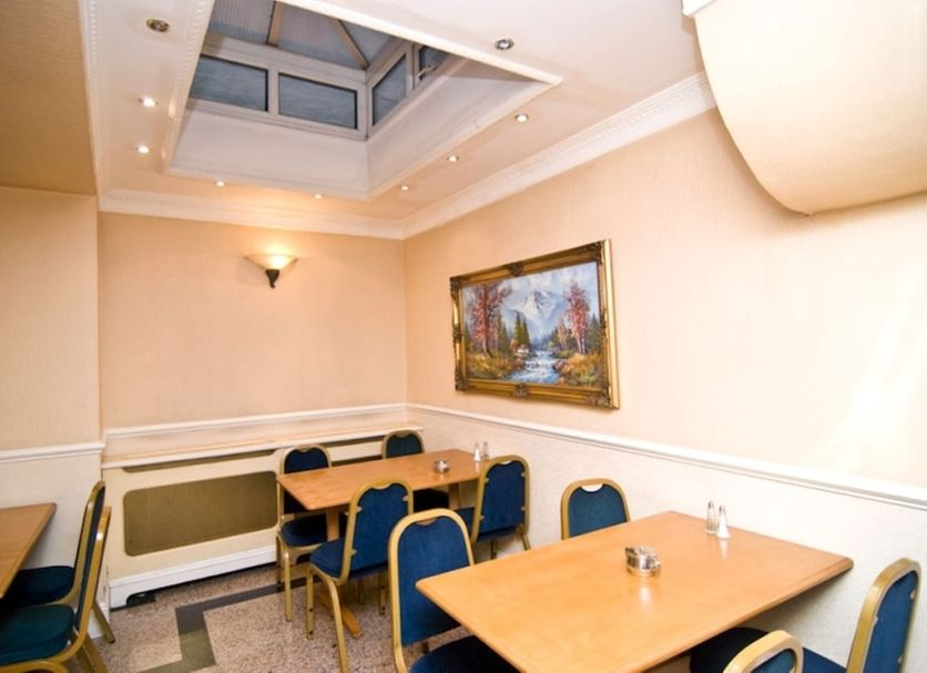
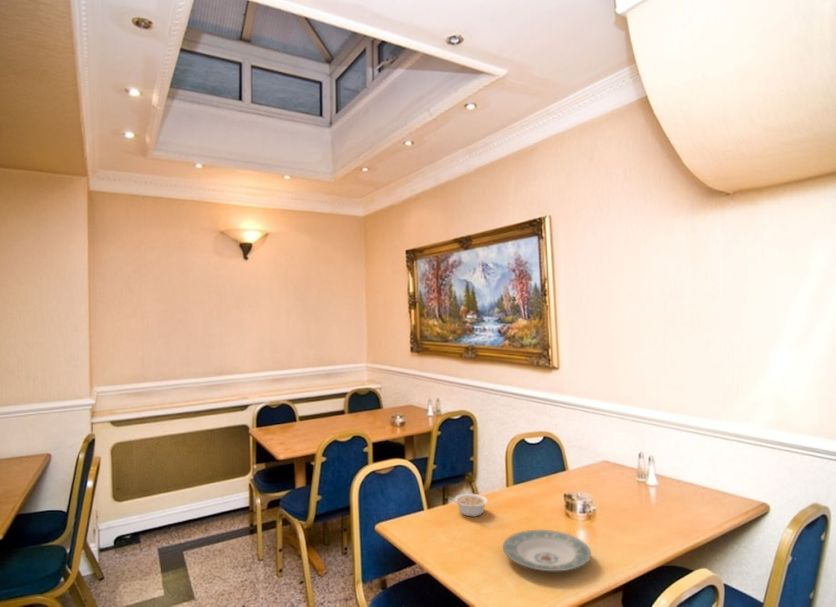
+ legume [454,493,489,517]
+ plate [502,529,592,572]
